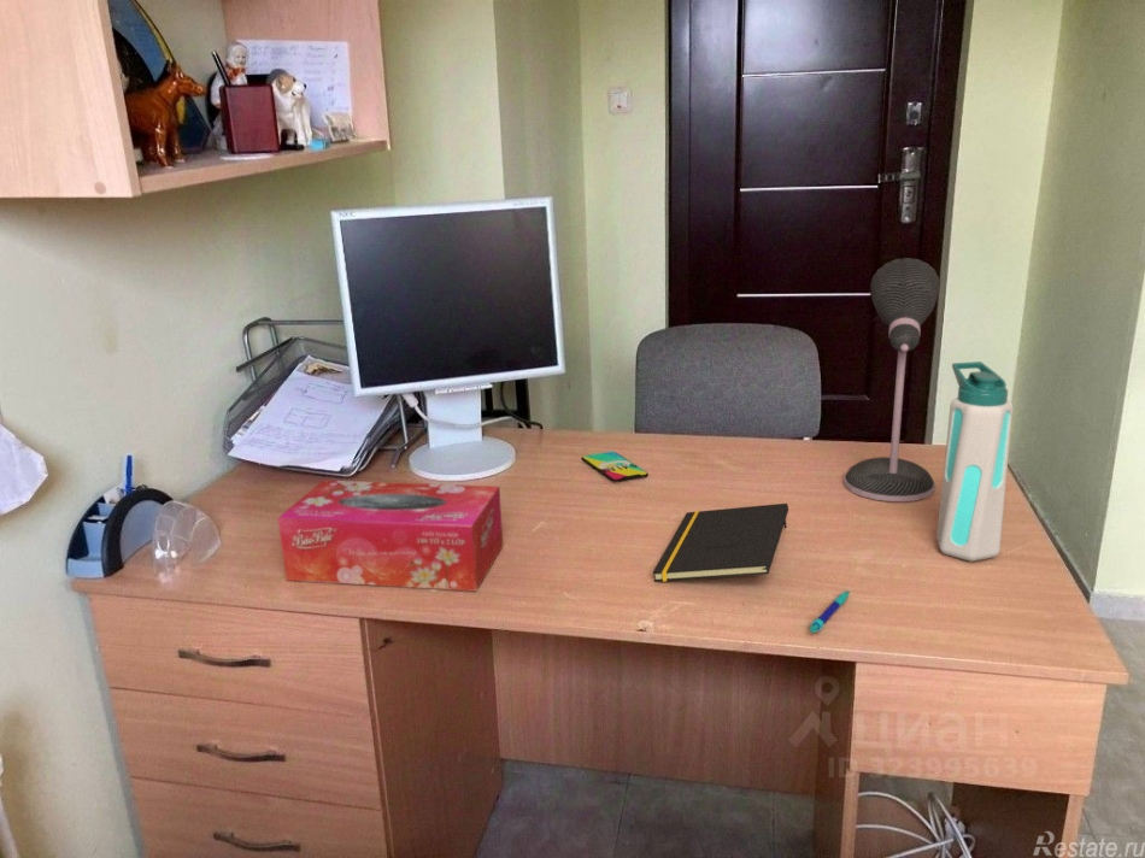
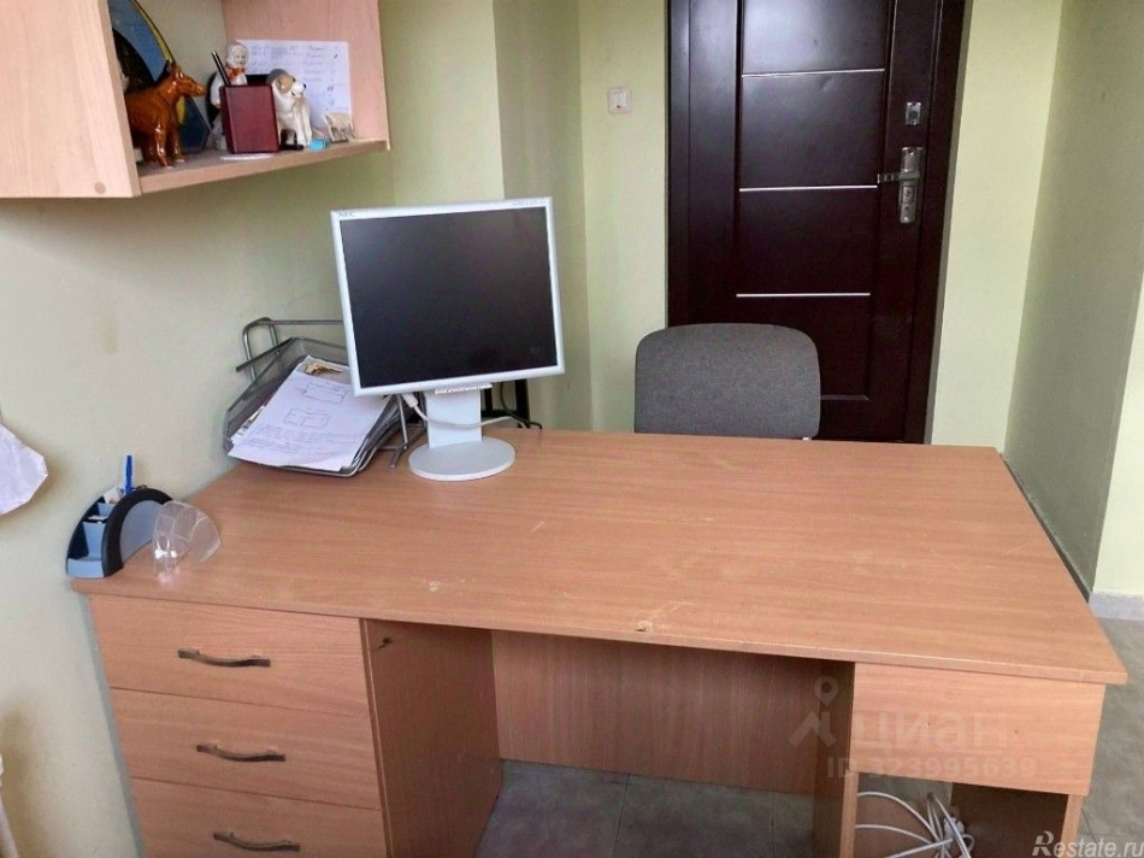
- smartphone [580,451,650,483]
- pen [809,589,851,634]
- notepad [651,503,789,583]
- tissue box [277,480,504,592]
- water bottle [935,360,1014,563]
- desk lamp [842,257,940,503]
